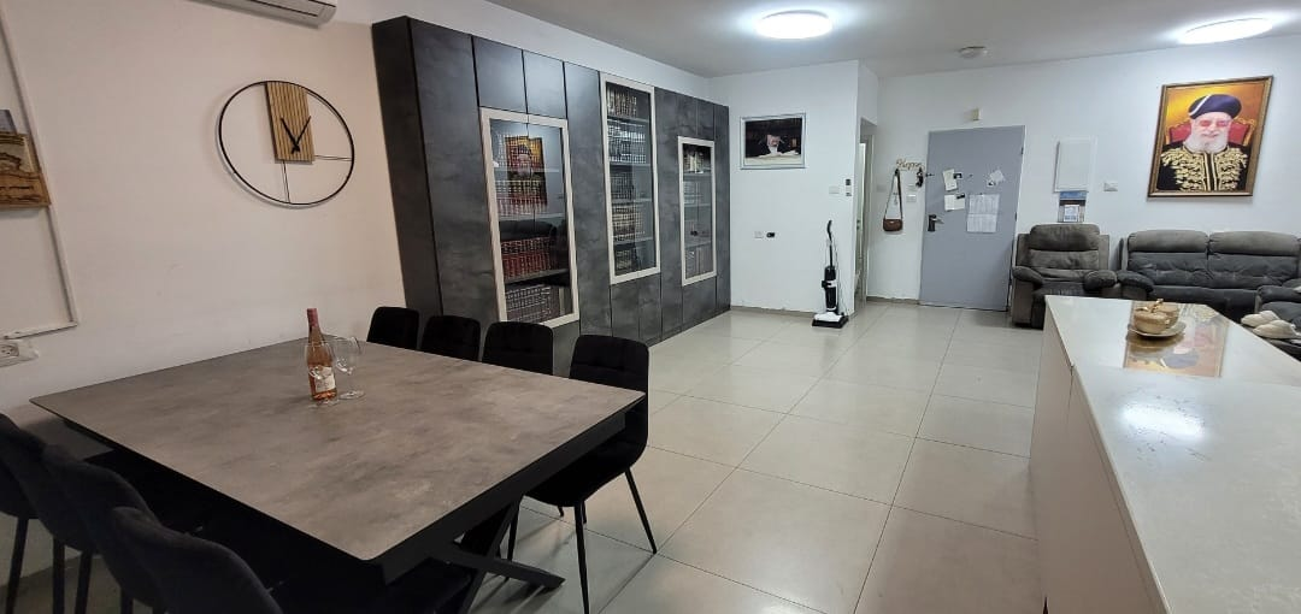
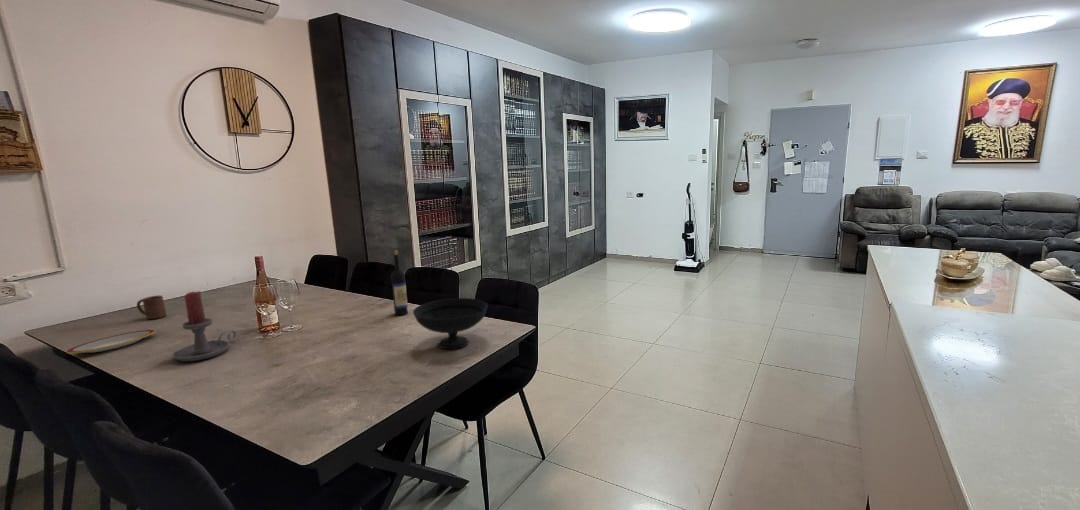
+ cup [136,295,167,320]
+ wine bottle [390,249,409,316]
+ plate [66,329,156,354]
+ candle holder [172,290,237,362]
+ bowl [412,297,489,350]
